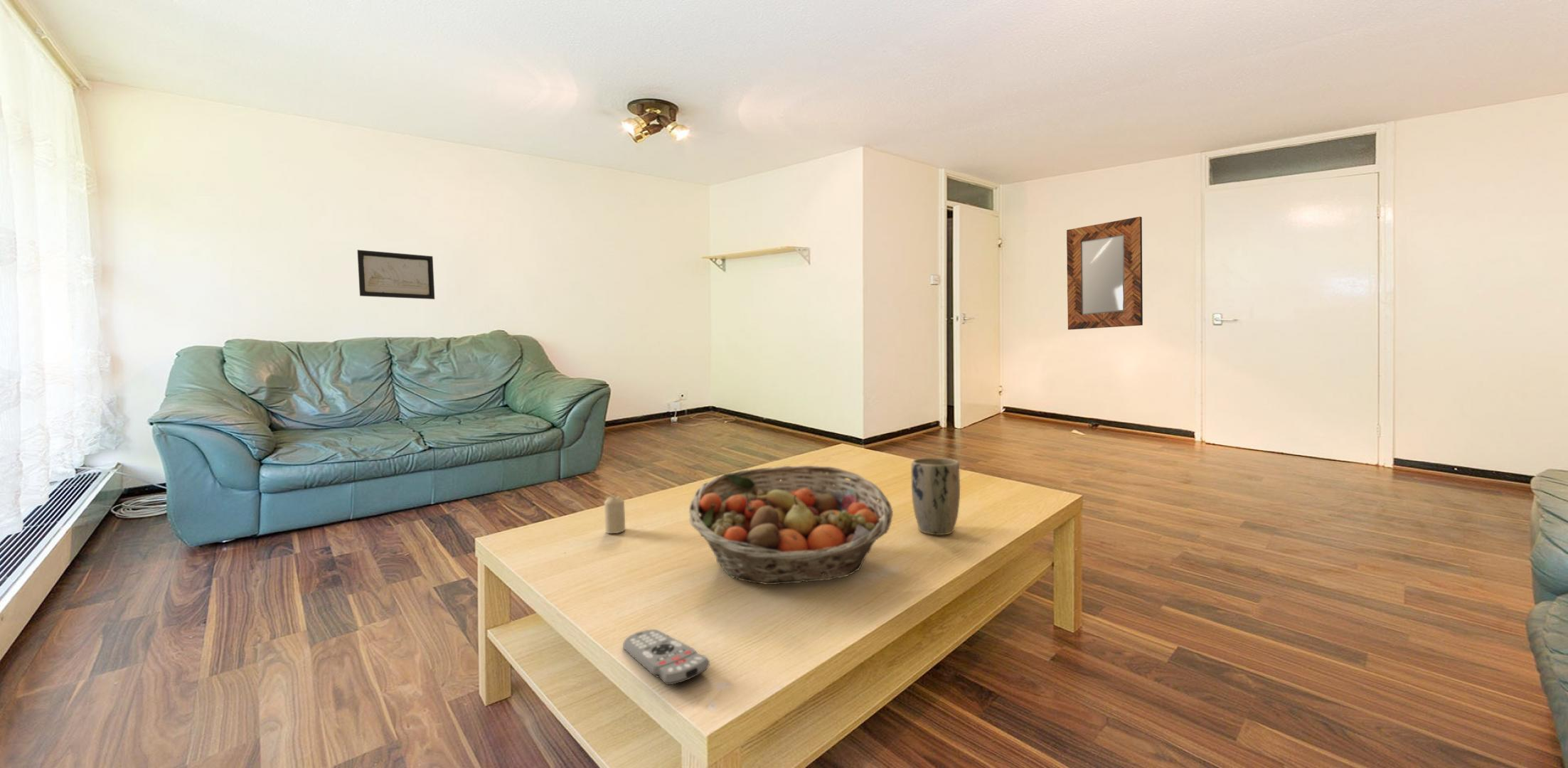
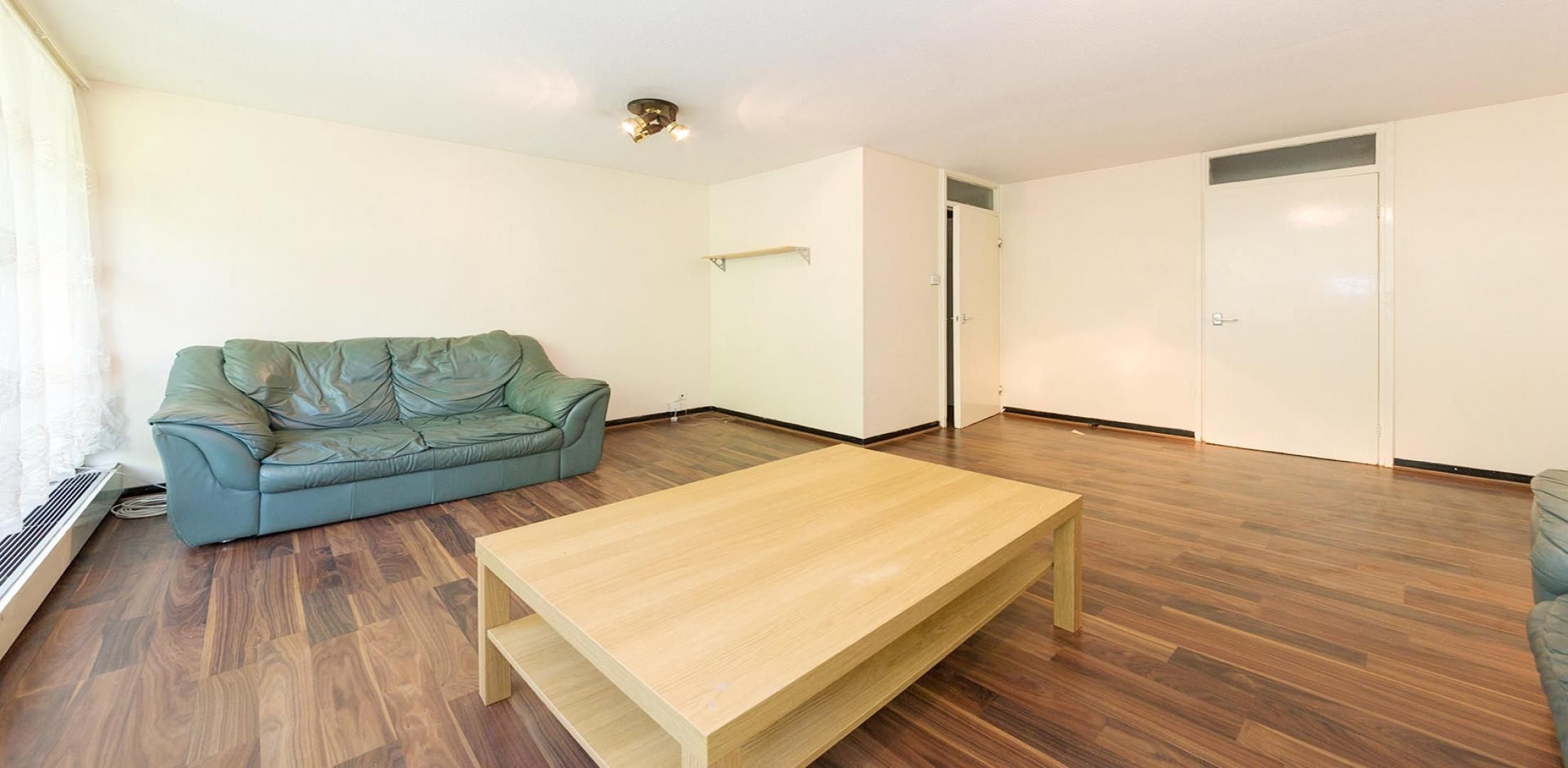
- home mirror [1066,216,1143,331]
- plant pot [910,457,961,535]
- candle [604,495,626,534]
- wall art [356,249,435,300]
- remote control [622,629,710,686]
- fruit basket [688,465,894,585]
